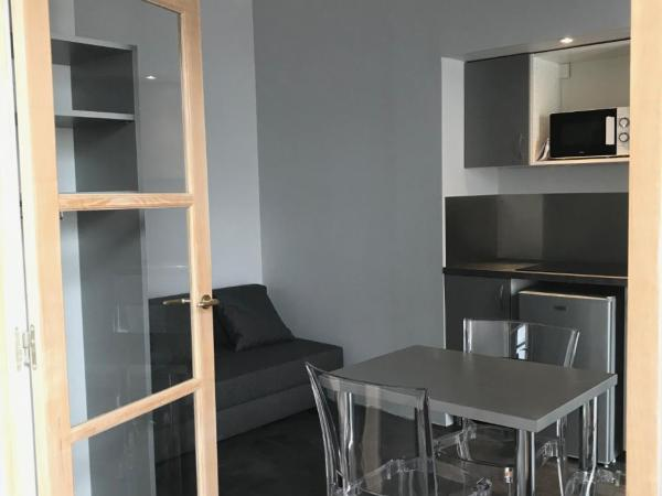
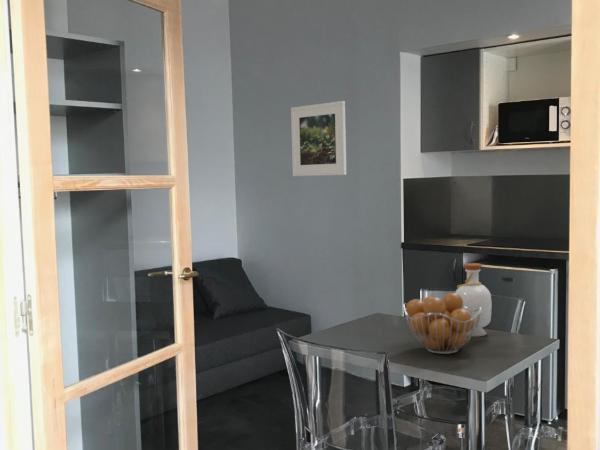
+ fruit basket [402,292,482,355]
+ bottle [454,262,493,337]
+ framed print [290,100,347,177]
